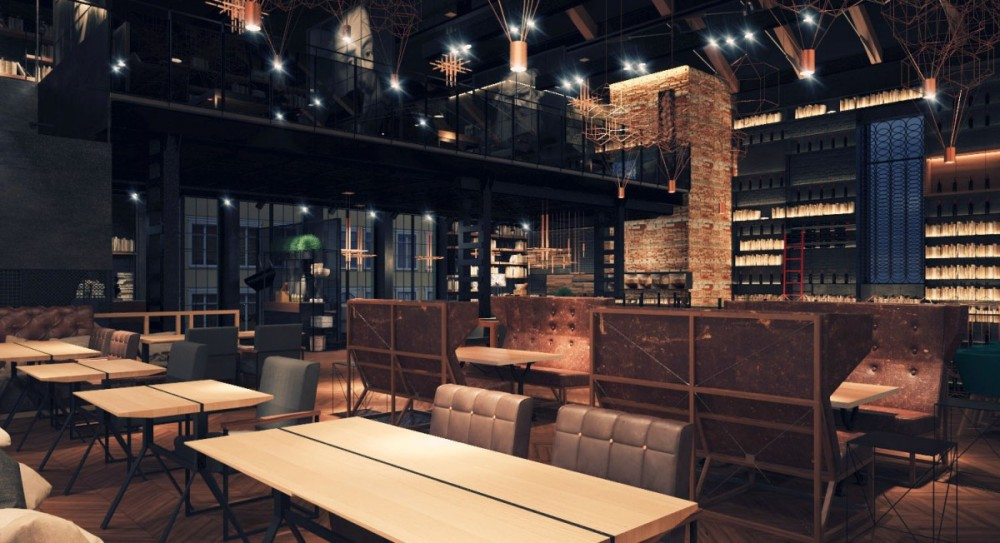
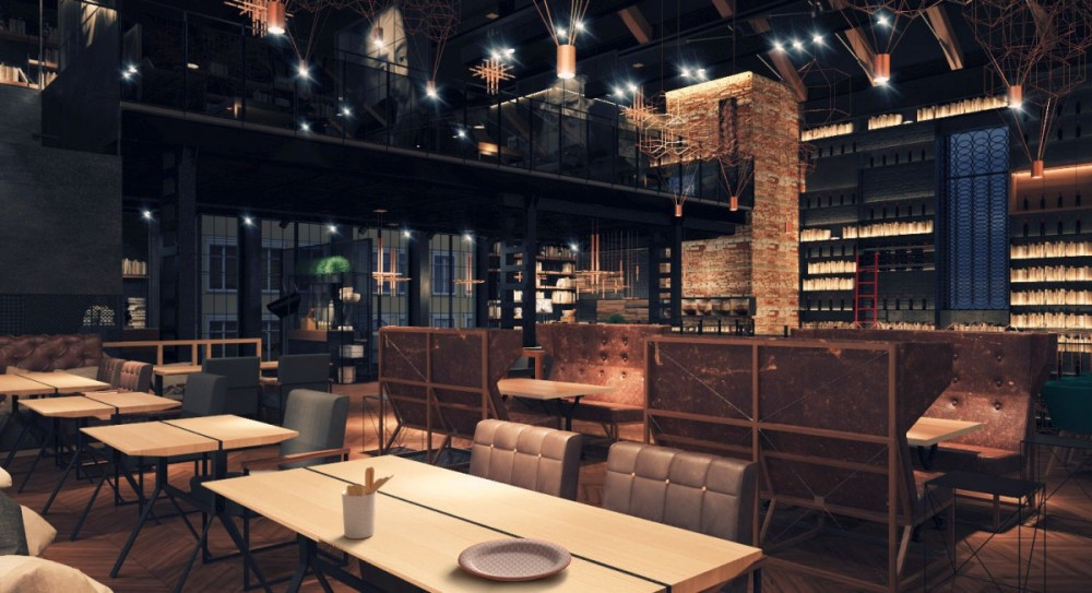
+ utensil holder [341,465,395,539]
+ plate [456,537,572,582]
